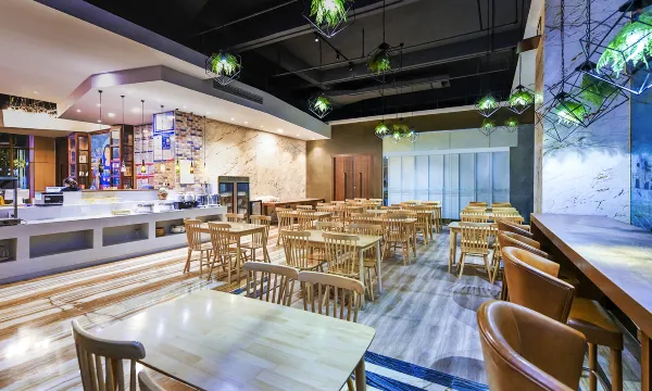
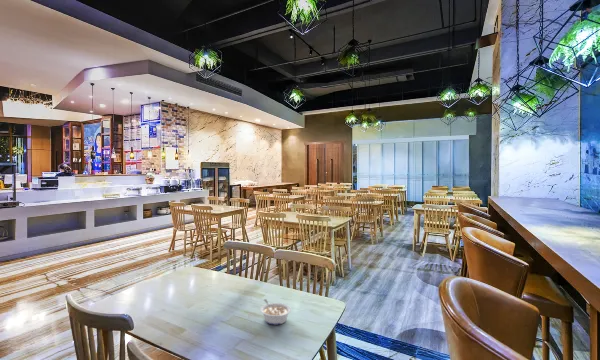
+ legume [259,298,292,326]
